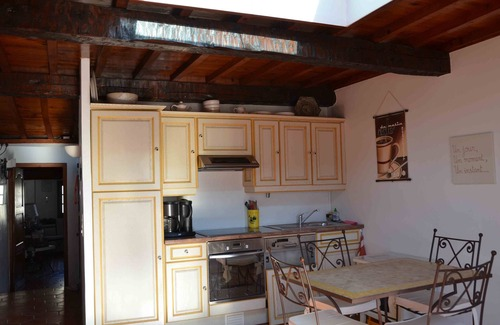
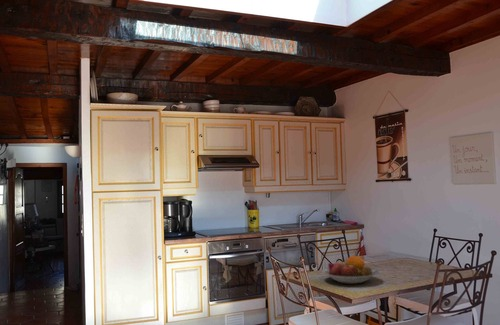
+ fruit bowl [321,254,380,285]
